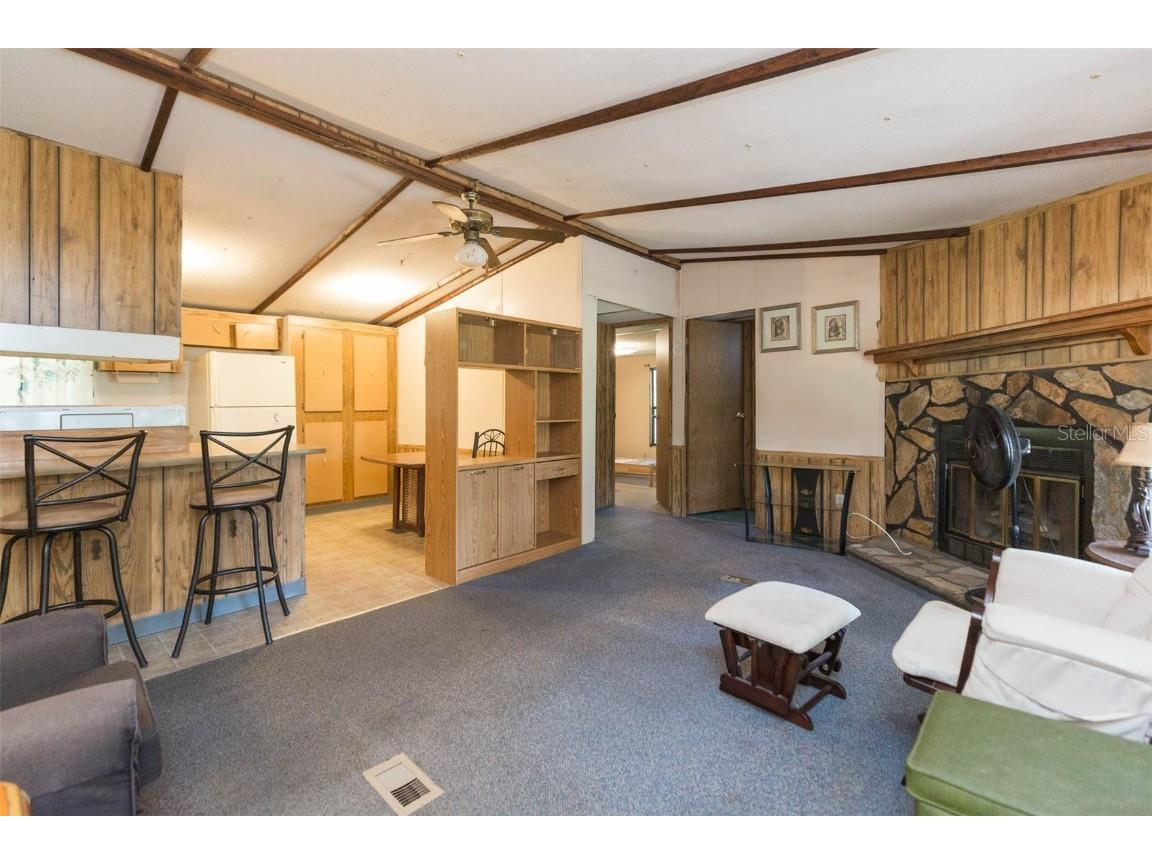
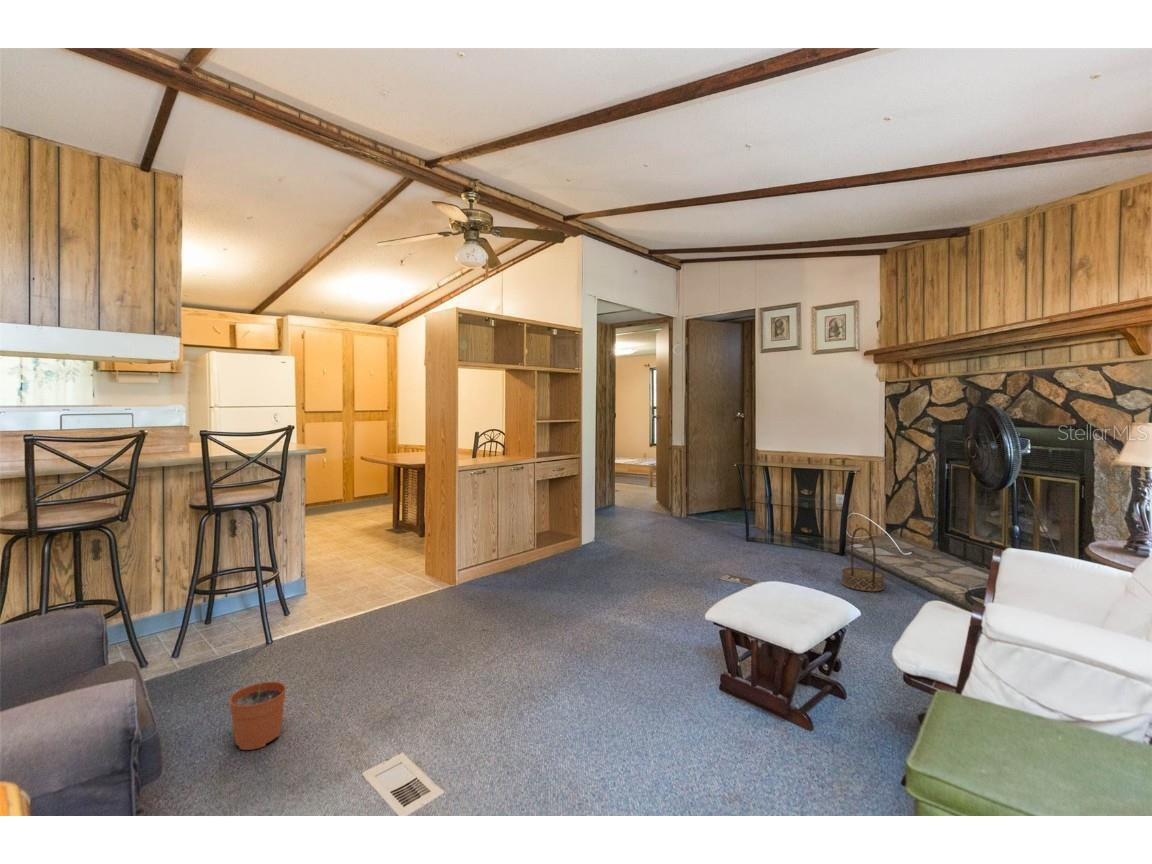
+ basket [841,526,885,593]
+ plant pot [228,670,287,751]
